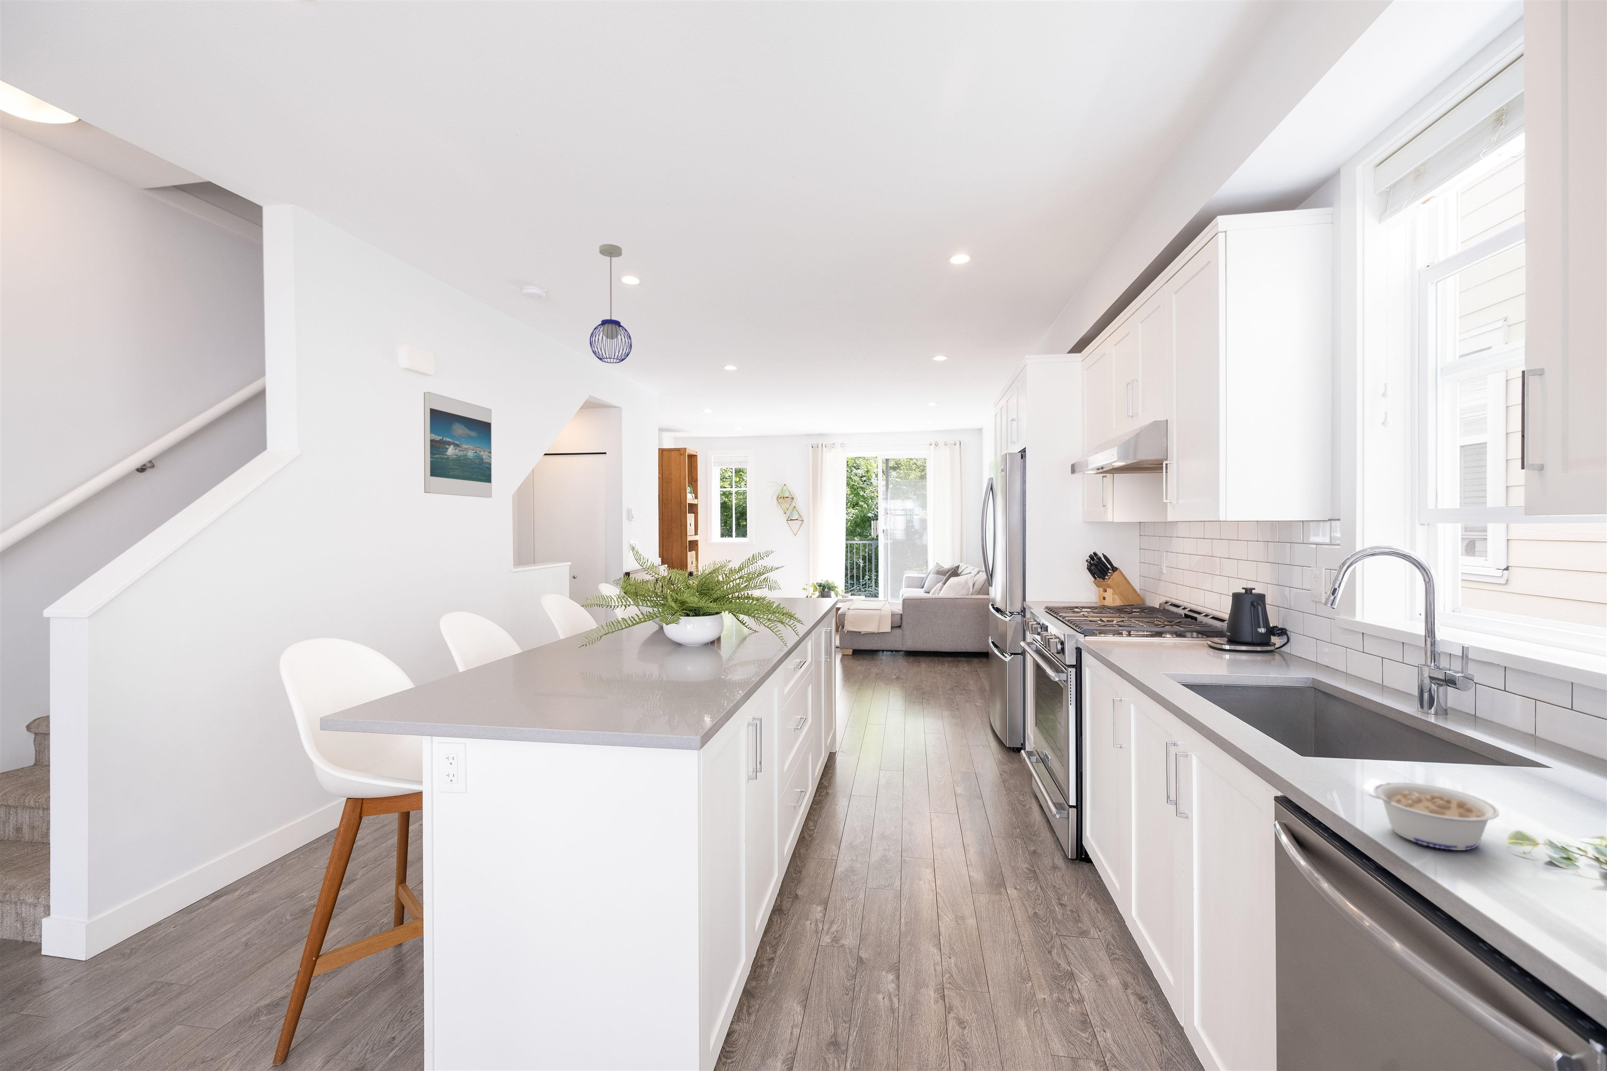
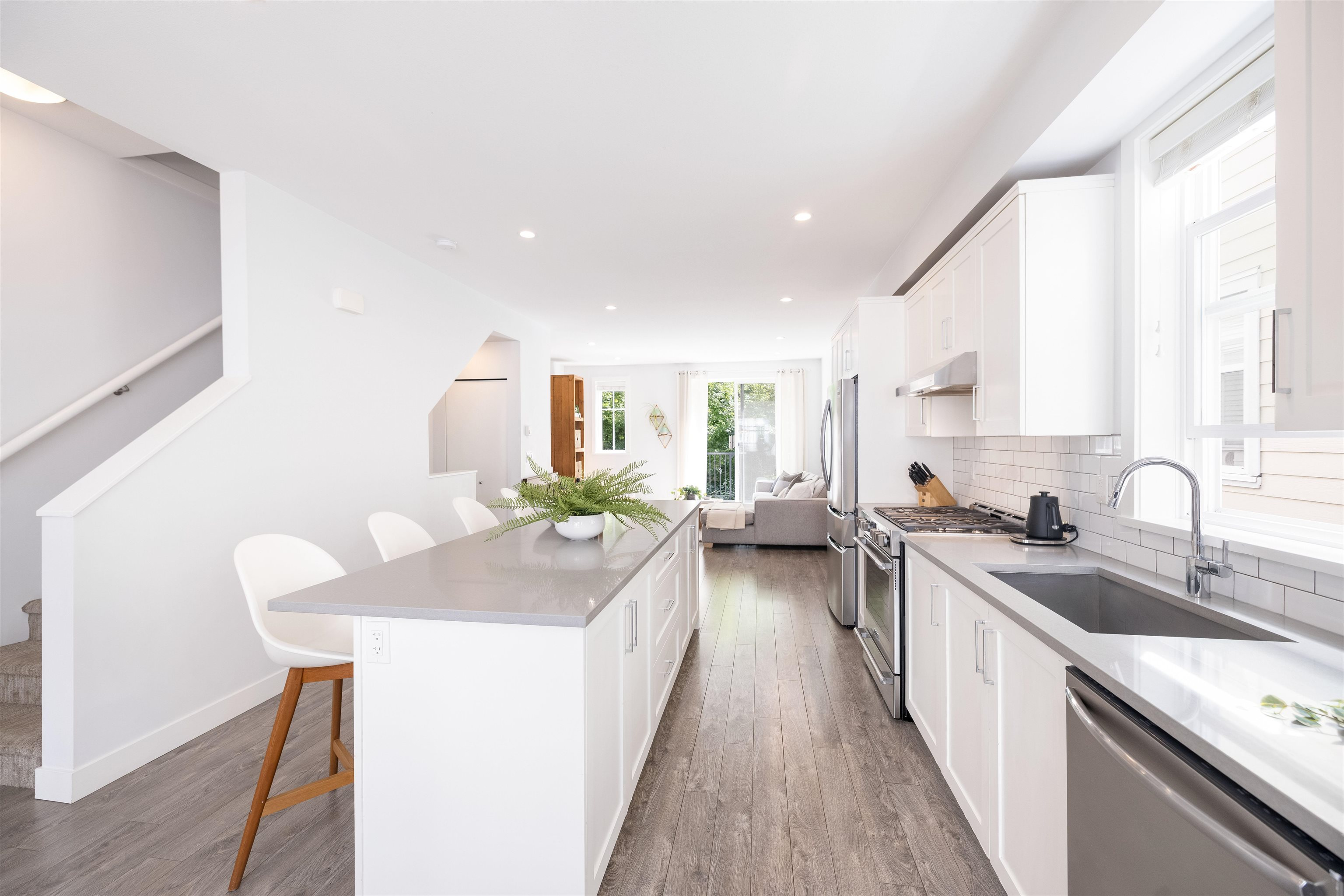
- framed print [423,391,493,498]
- pendant light [589,244,633,363]
- legume [1364,782,1499,851]
